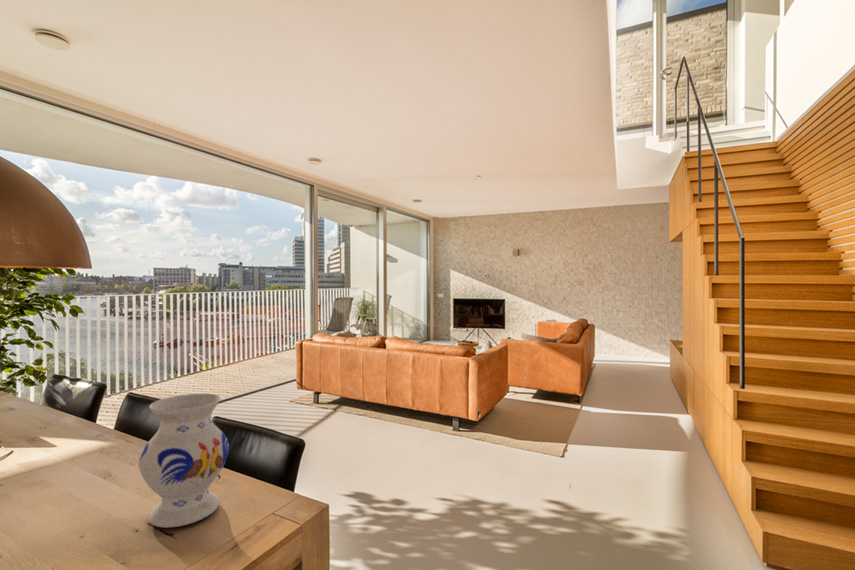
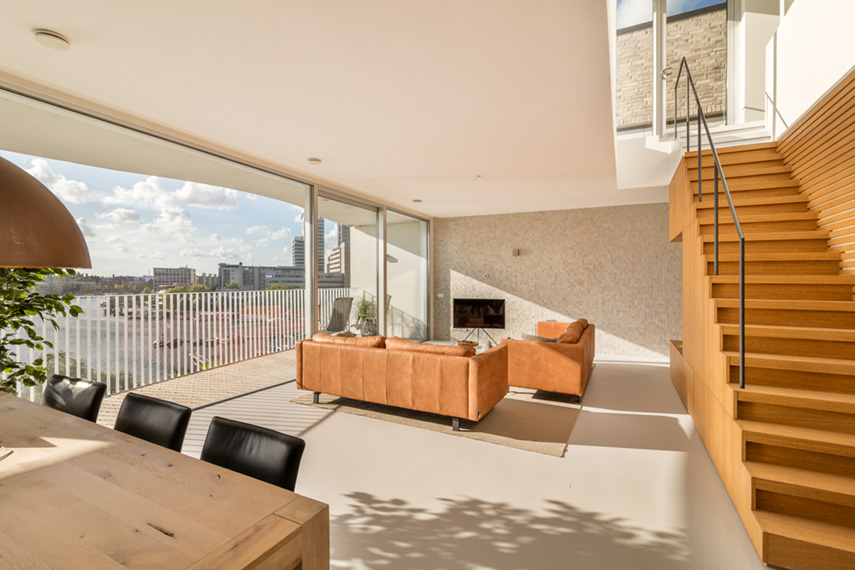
- vase [138,393,230,529]
